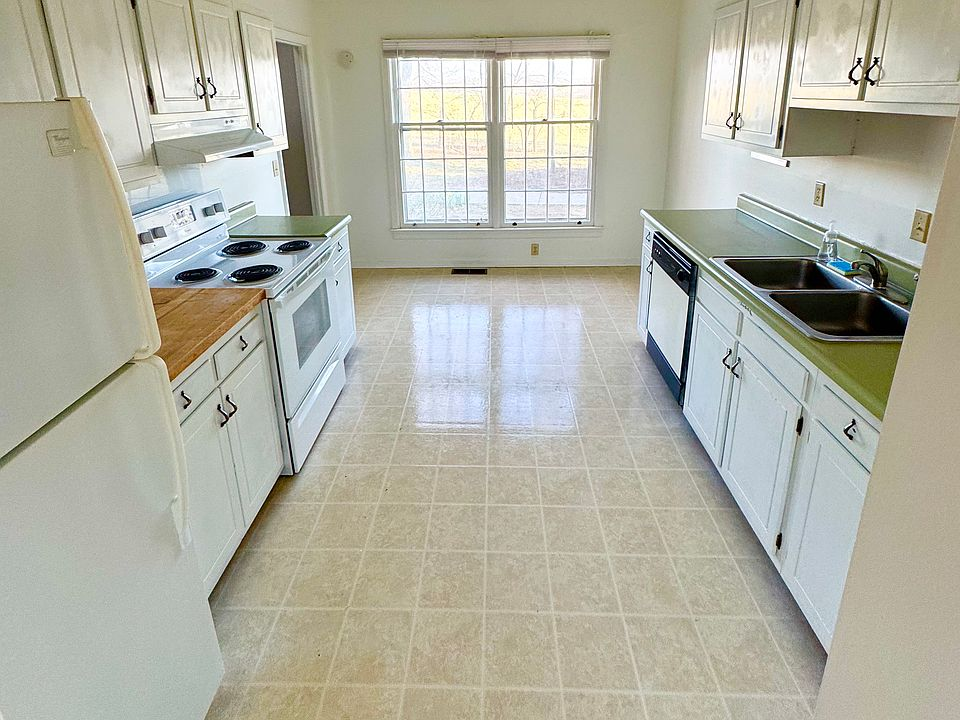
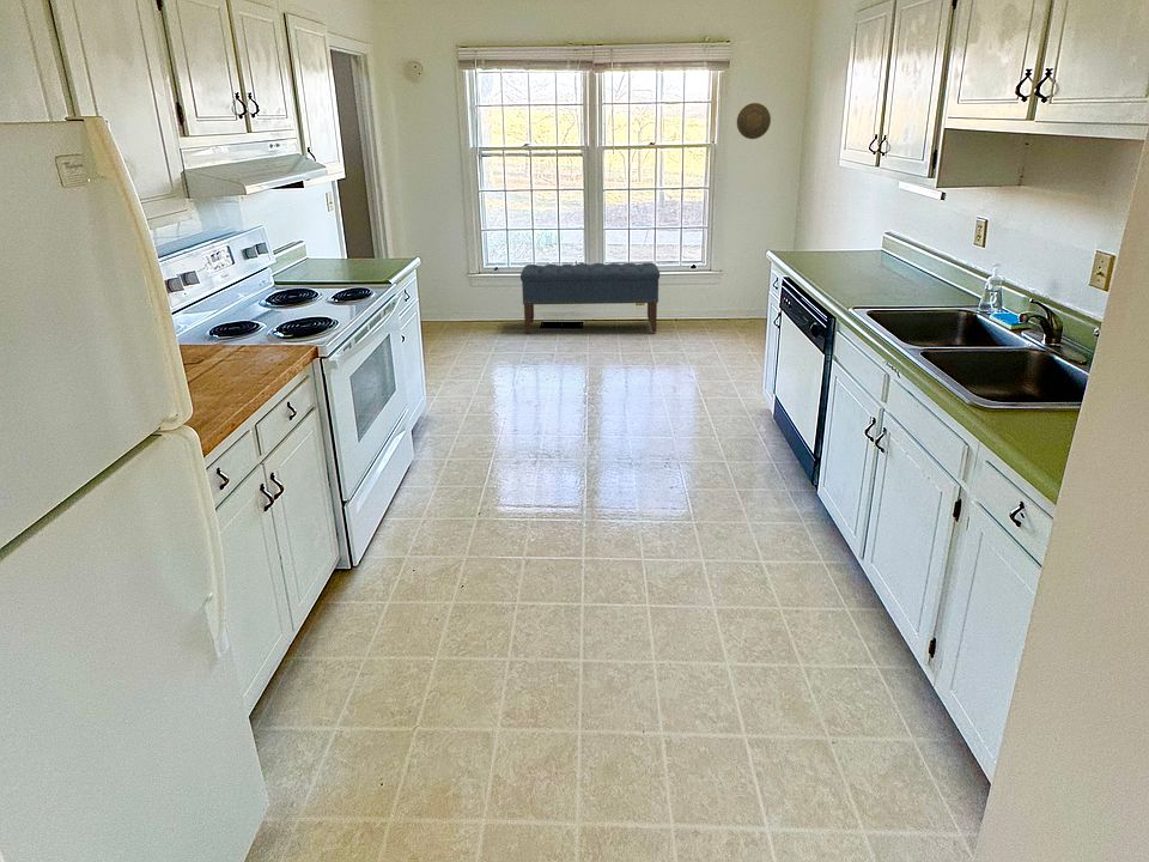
+ decorative plate [736,102,772,140]
+ bench [519,261,661,335]
